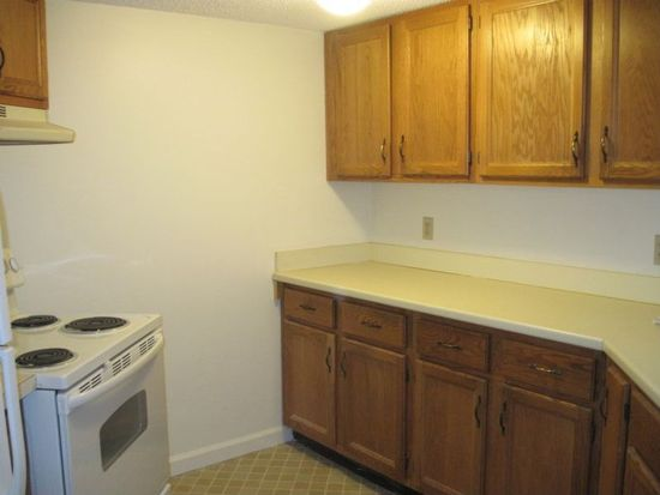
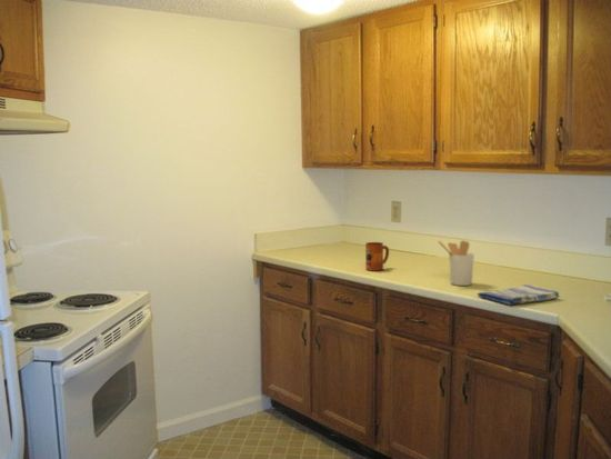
+ mug [364,241,390,272]
+ dish towel [477,283,561,307]
+ utensil holder [437,240,475,287]
